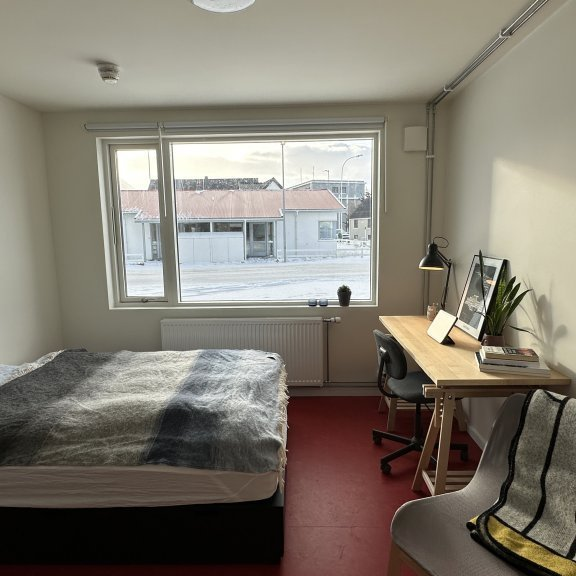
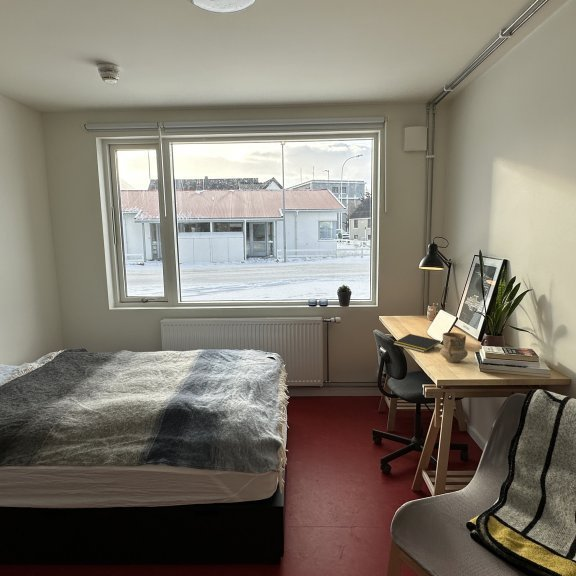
+ mug [439,331,469,364]
+ notepad [393,333,442,353]
